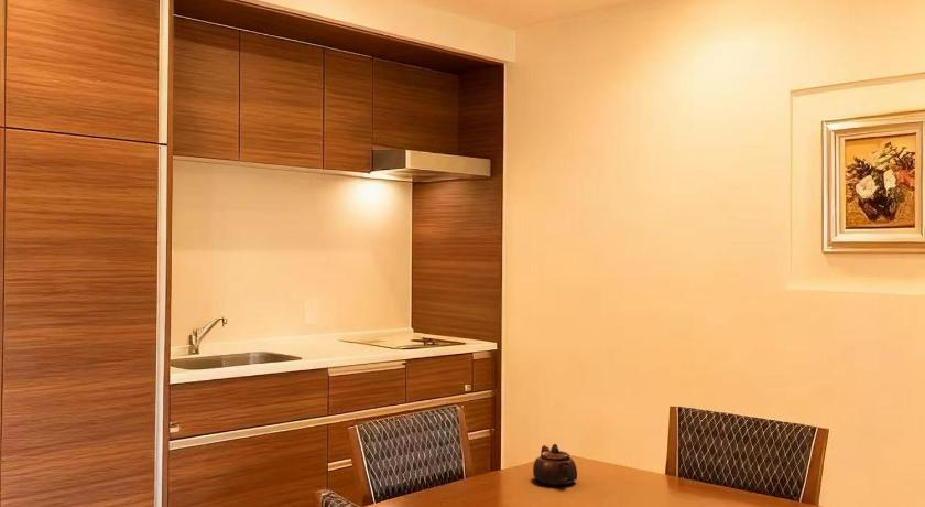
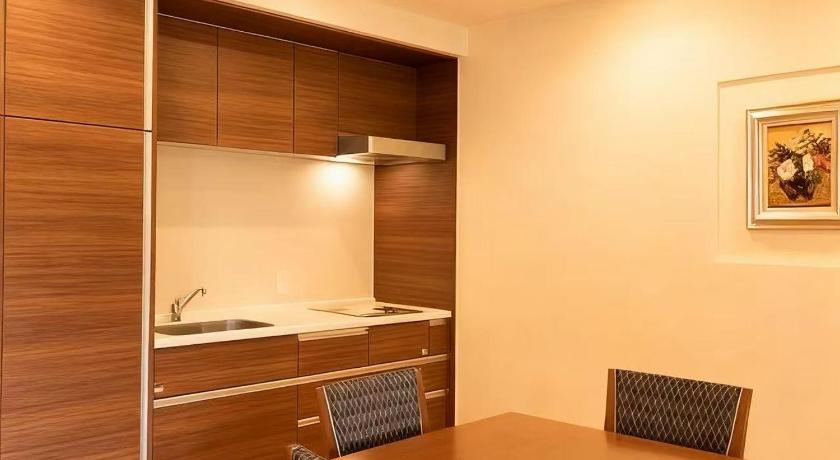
- teapot [532,443,578,487]
